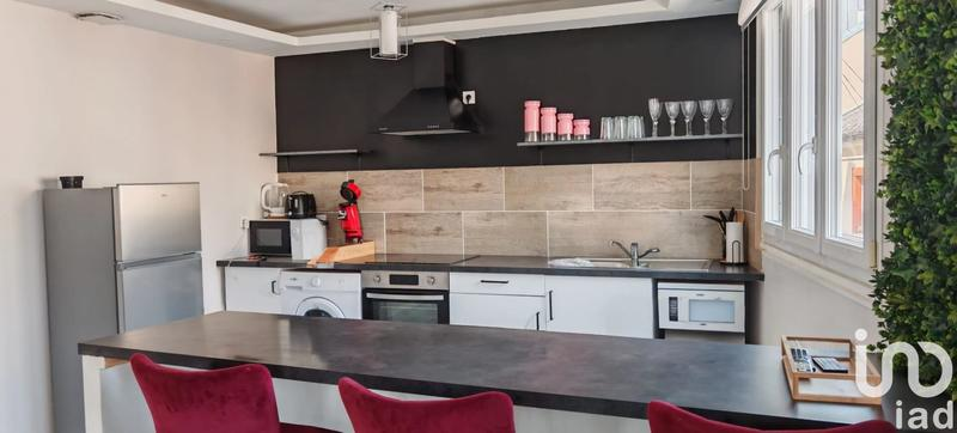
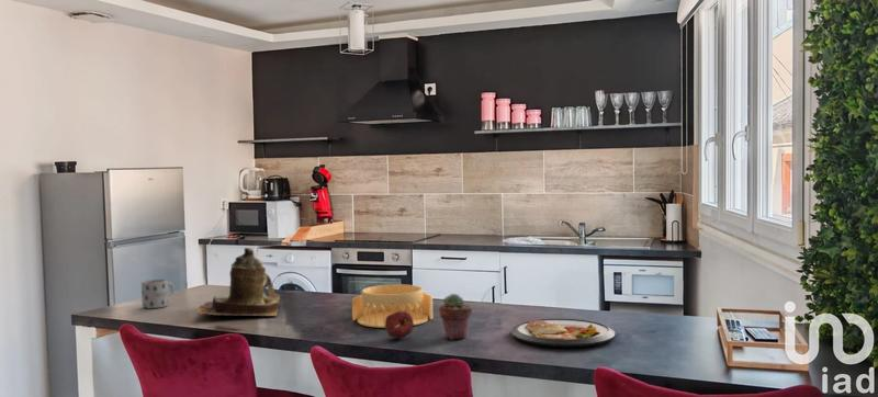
+ architectural model [351,284,435,329]
+ teapot [195,247,281,317]
+ mug [140,279,176,309]
+ potted succulent [438,293,473,340]
+ apple [384,311,415,340]
+ dish [510,318,616,348]
